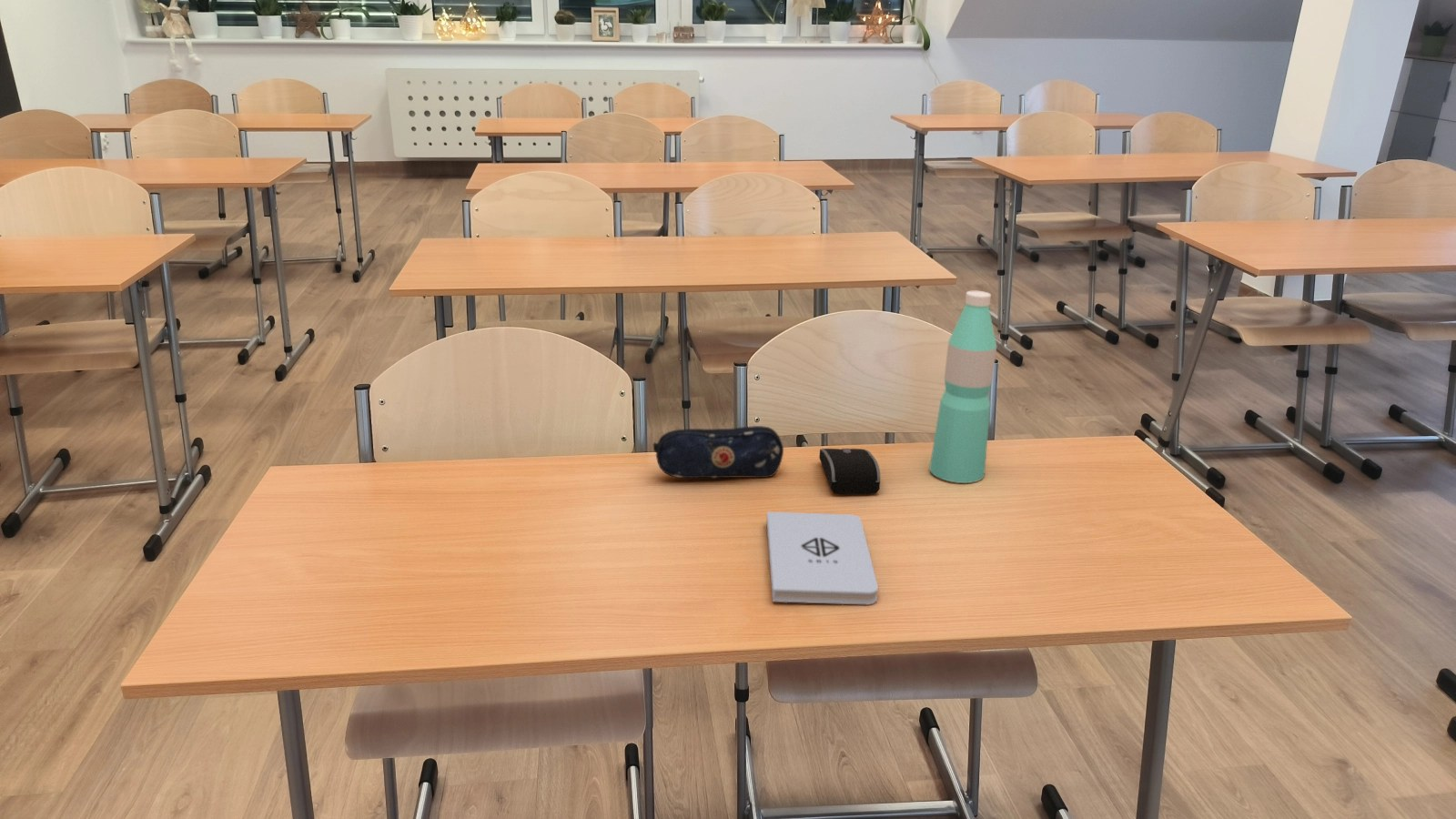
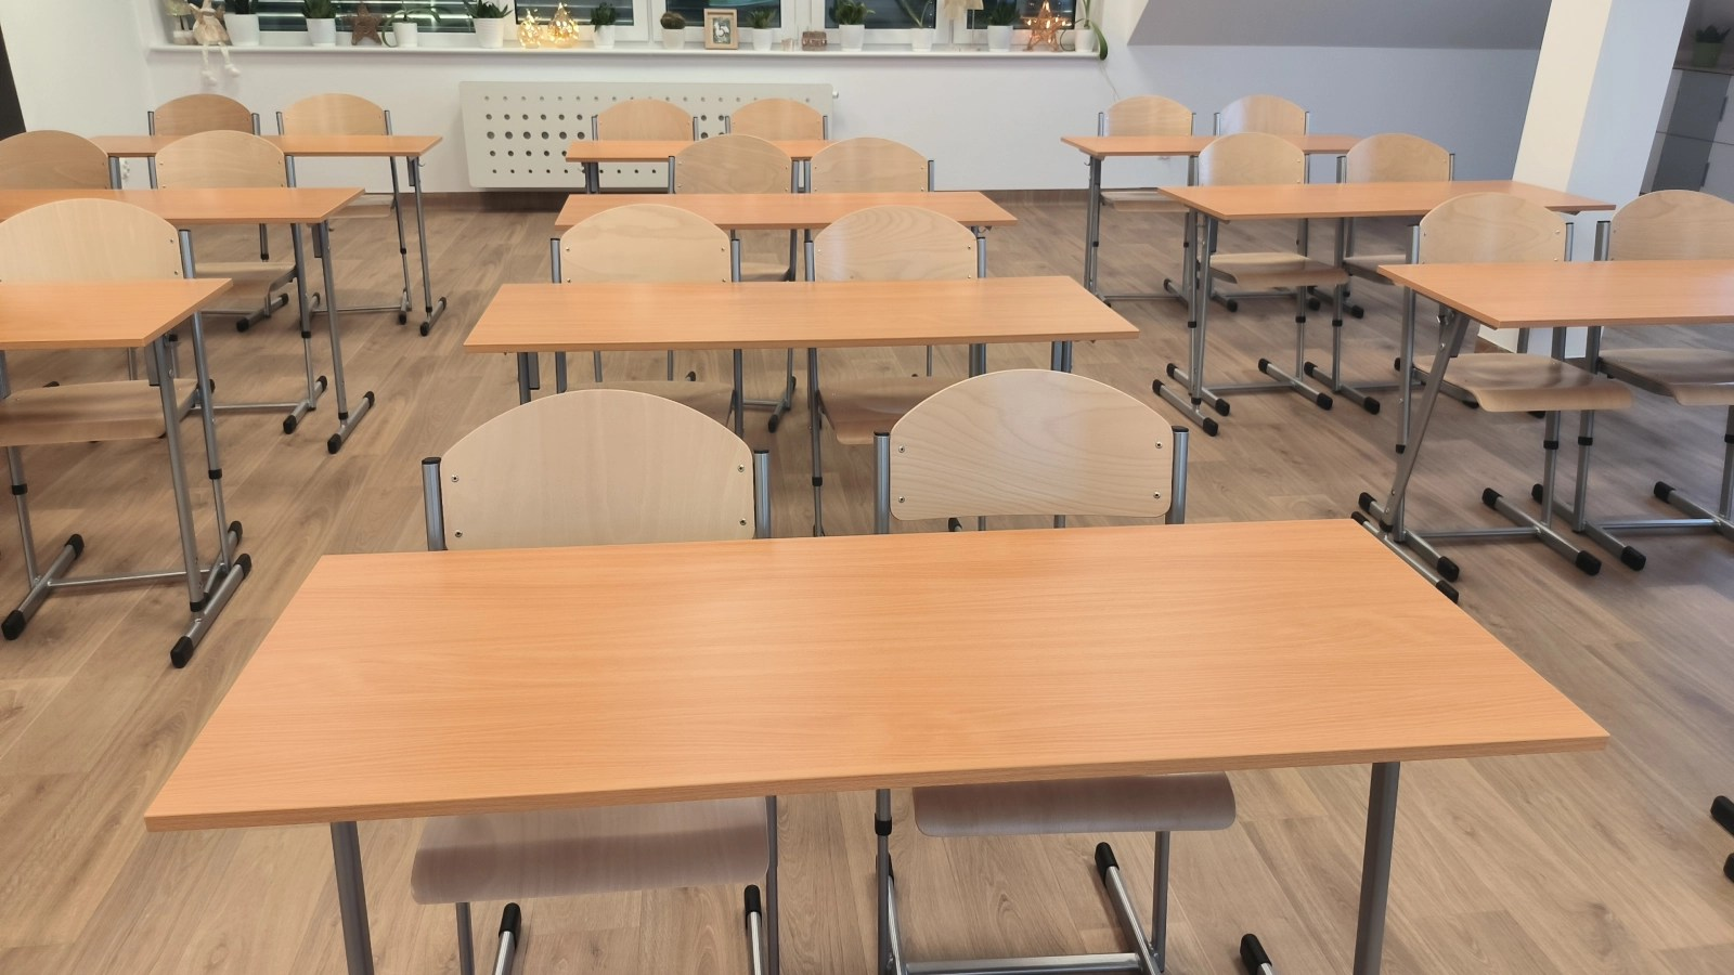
- pencil case [652,425,784,479]
- notepad [765,511,879,605]
- water bottle [928,289,997,484]
- computer mouse [818,448,881,495]
